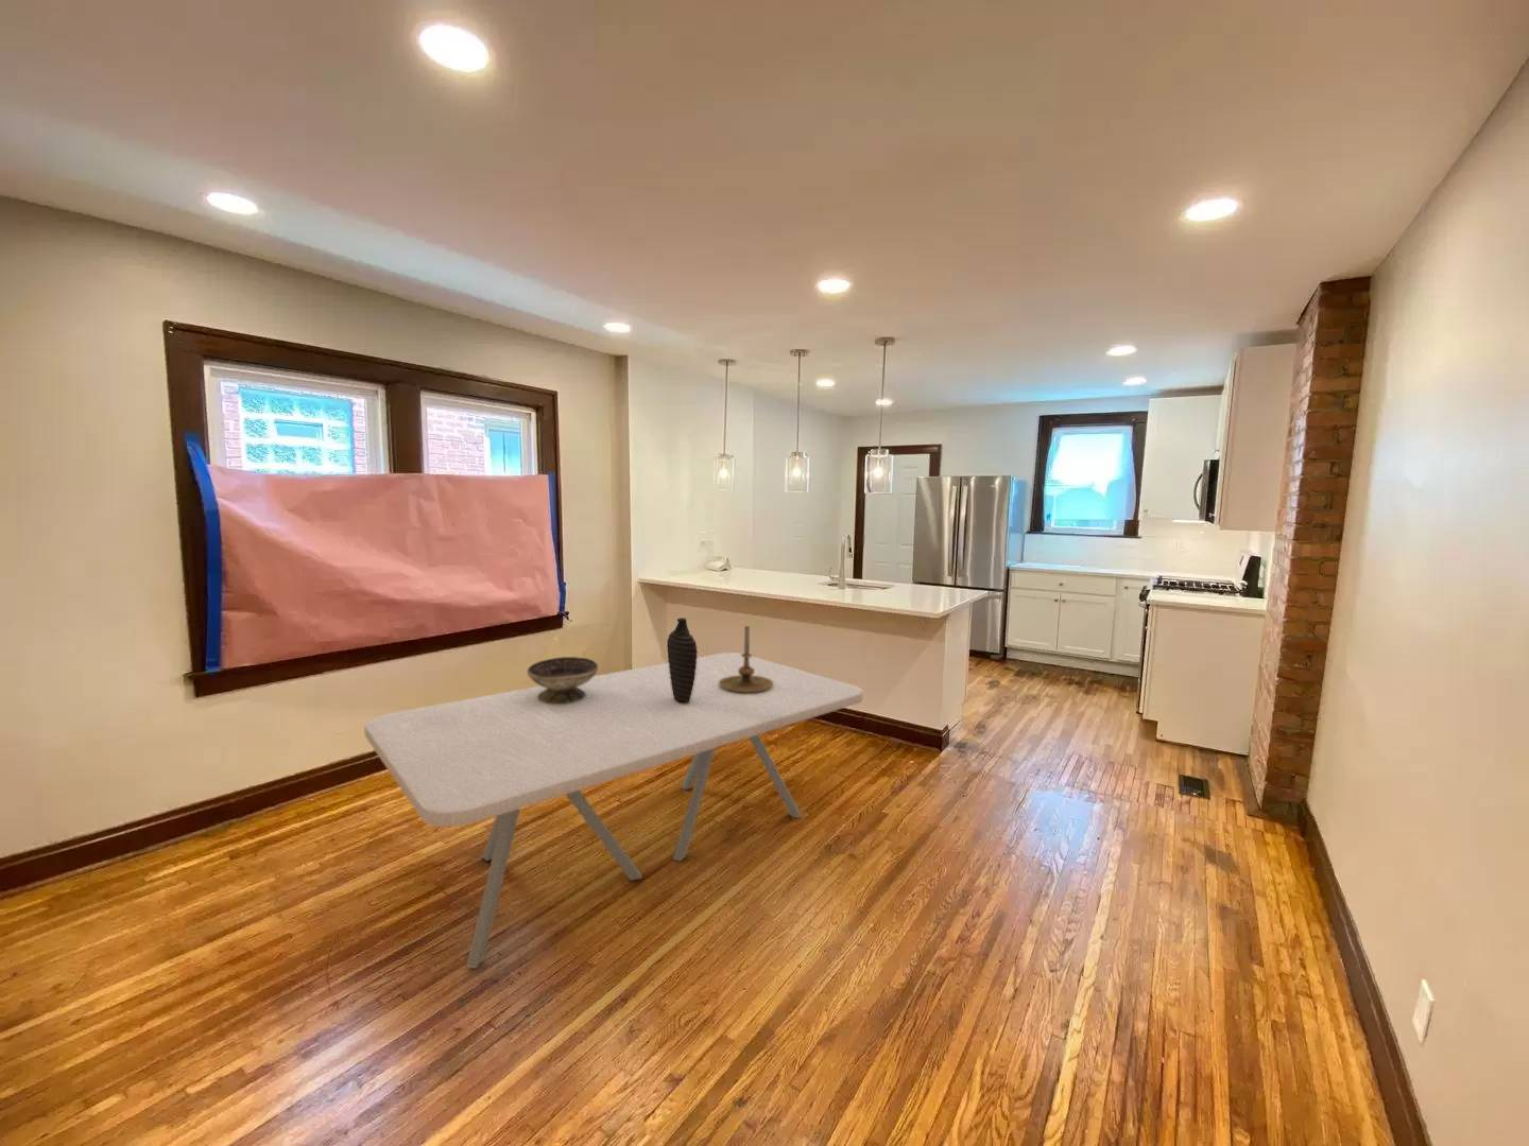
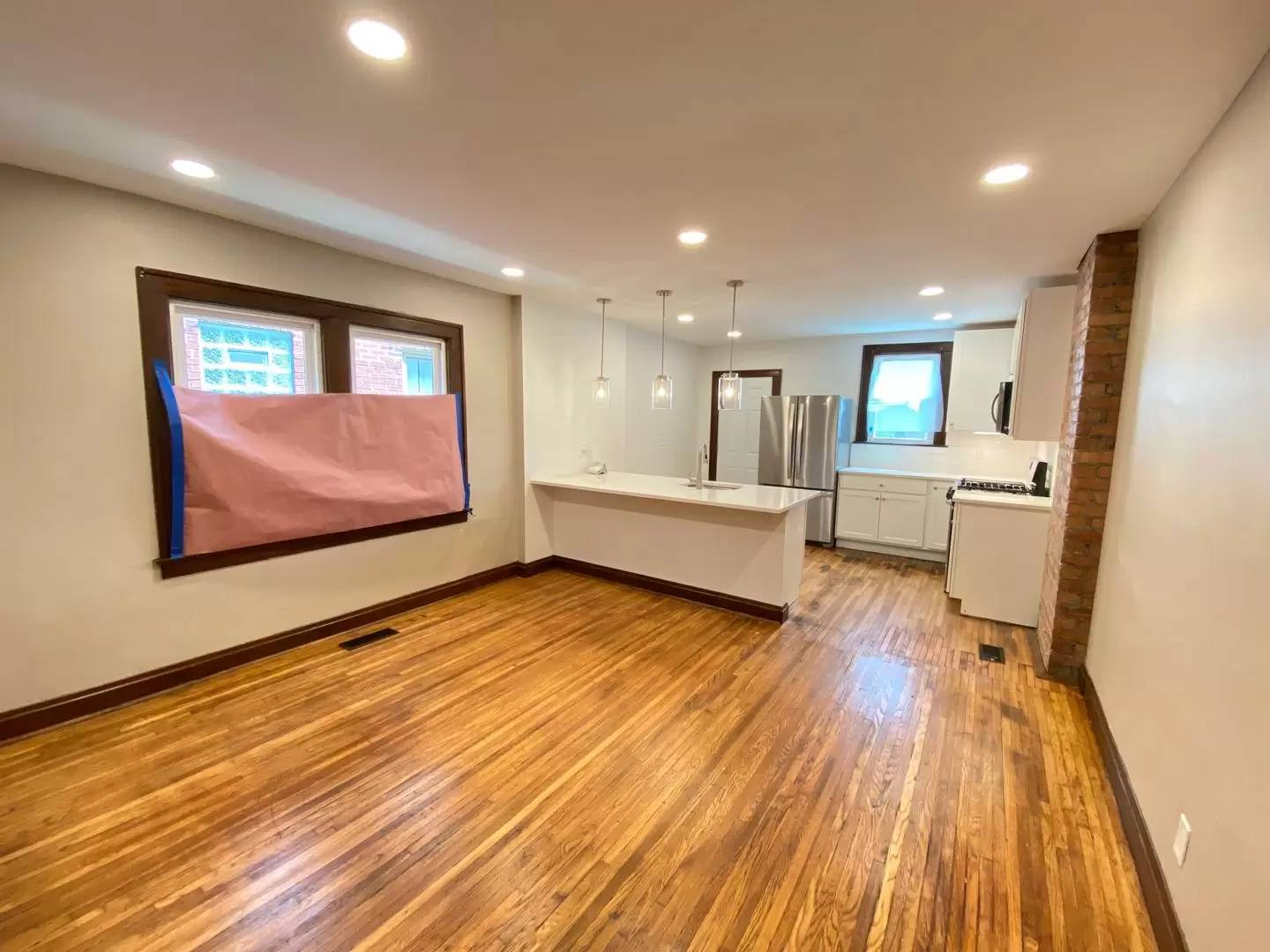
- dining table [364,651,864,970]
- candle holder [719,625,773,693]
- decorative bowl [526,656,598,703]
- decorative vase [666,616,698,703]
